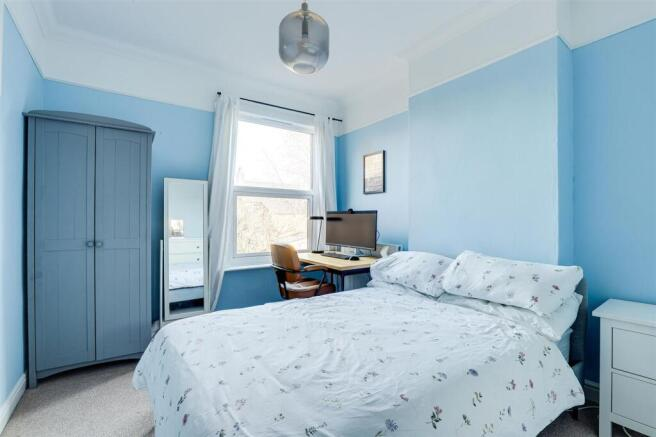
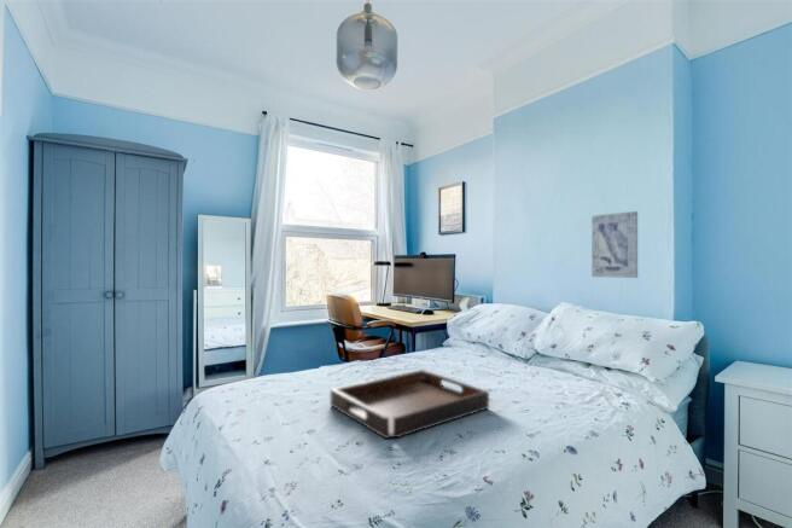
+ serving tray [330,369,490,440]
+ wall art [590,210,639,279]
